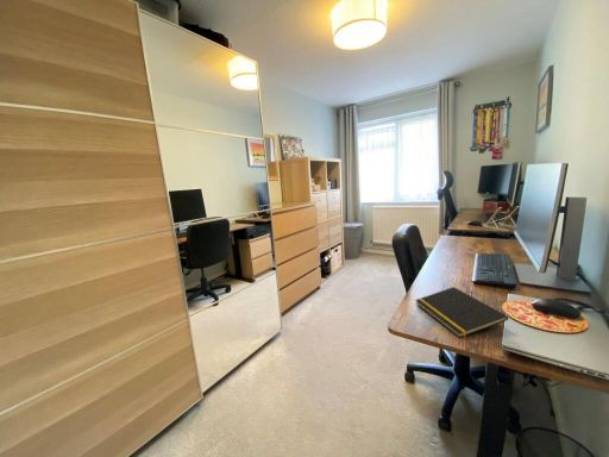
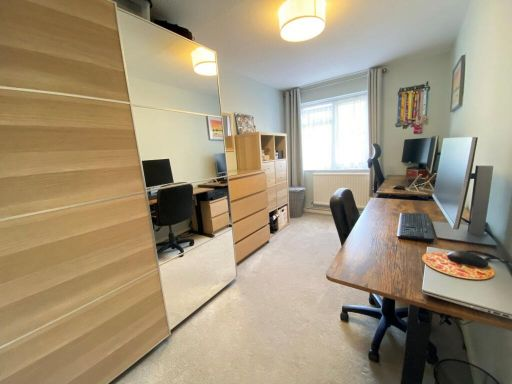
- notepad [414,286,509,339]
